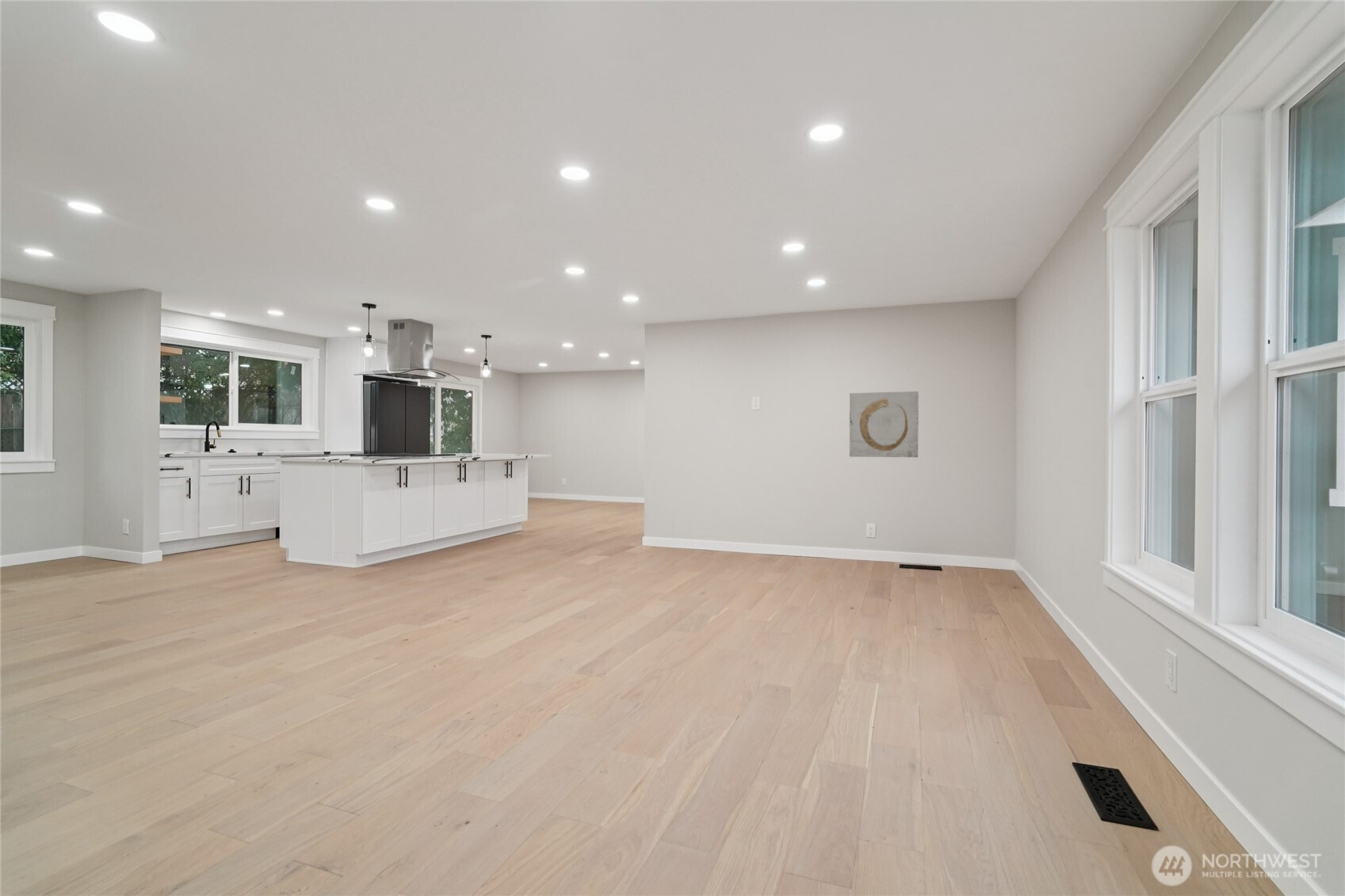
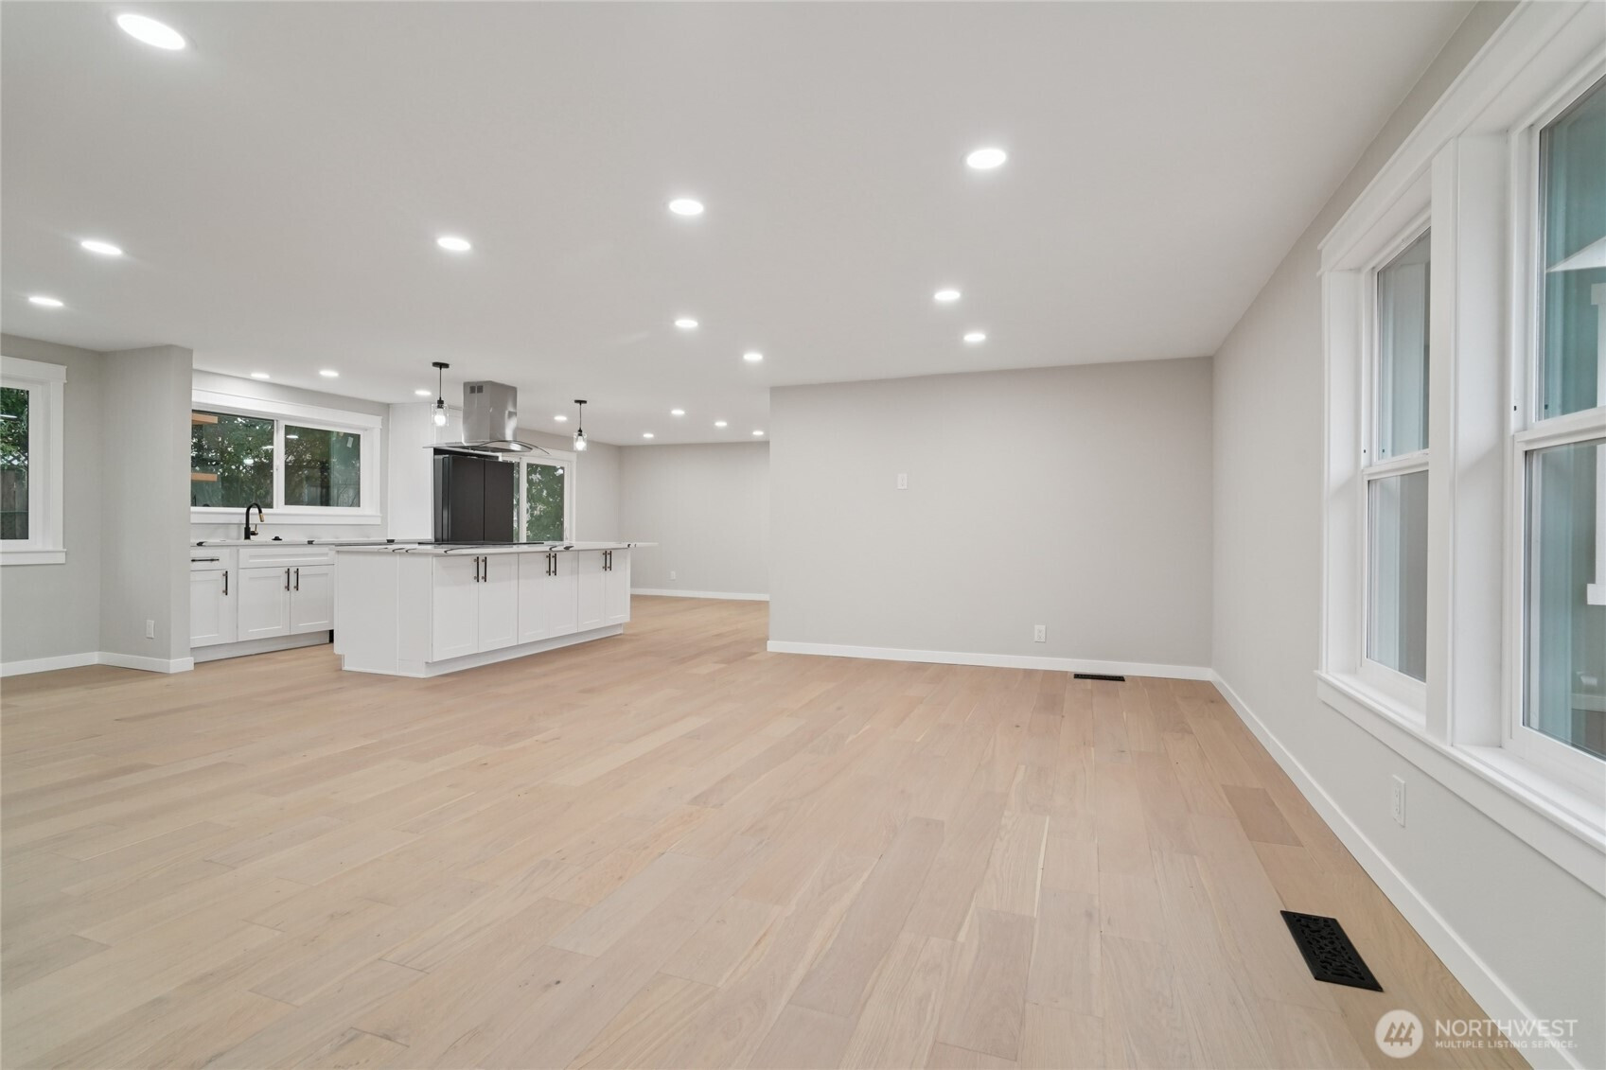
- wall art [849,391,919,458]
